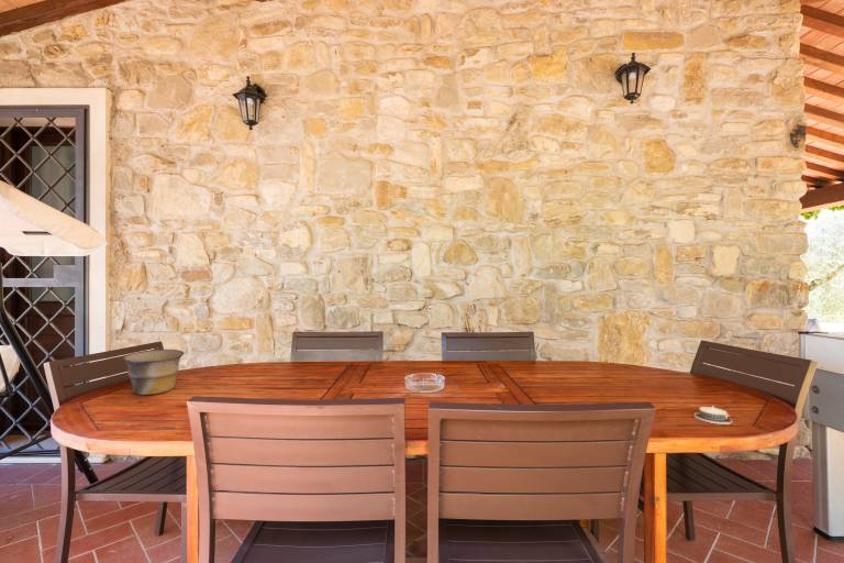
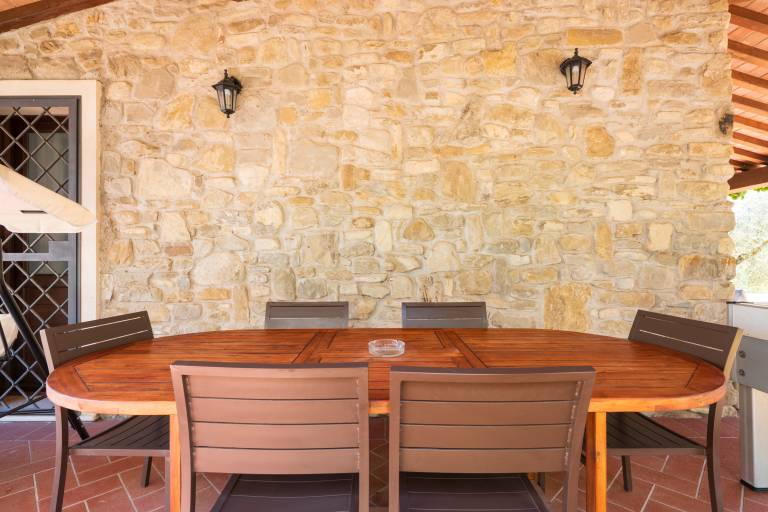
- bowl [122,349,186,396]
- architectural model [693,406,733,426]
